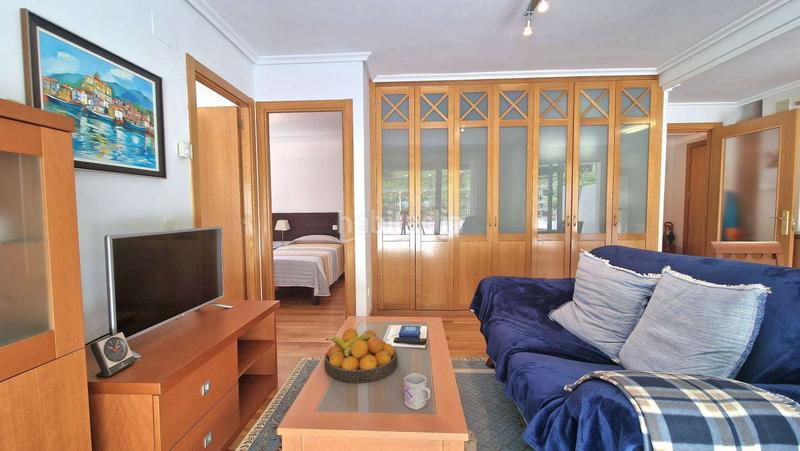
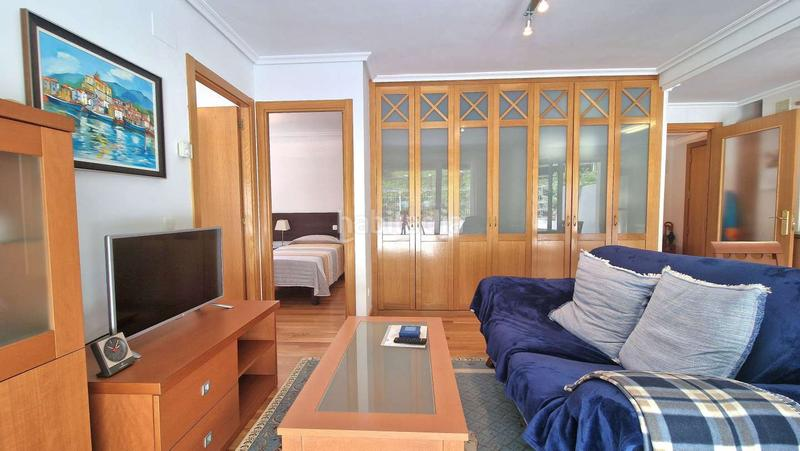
- fruit bowl [324,328,398,383]
- mug [403,372,432,411]
